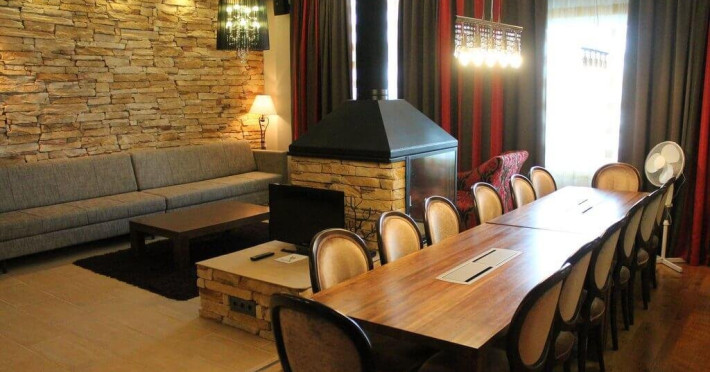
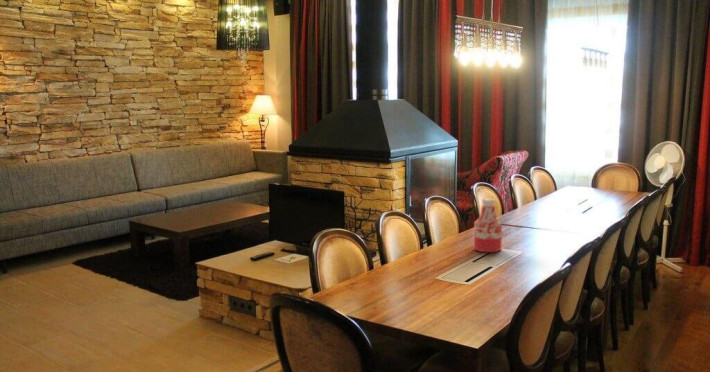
+ bottle [473,197,503,253]
